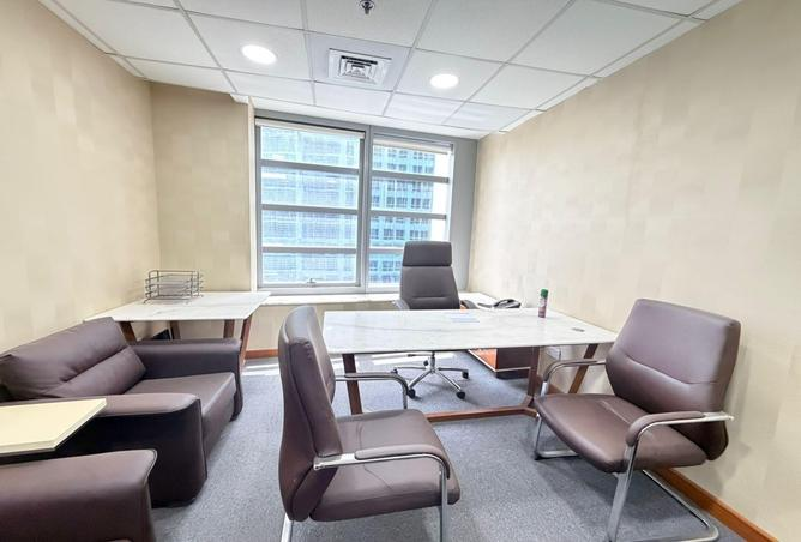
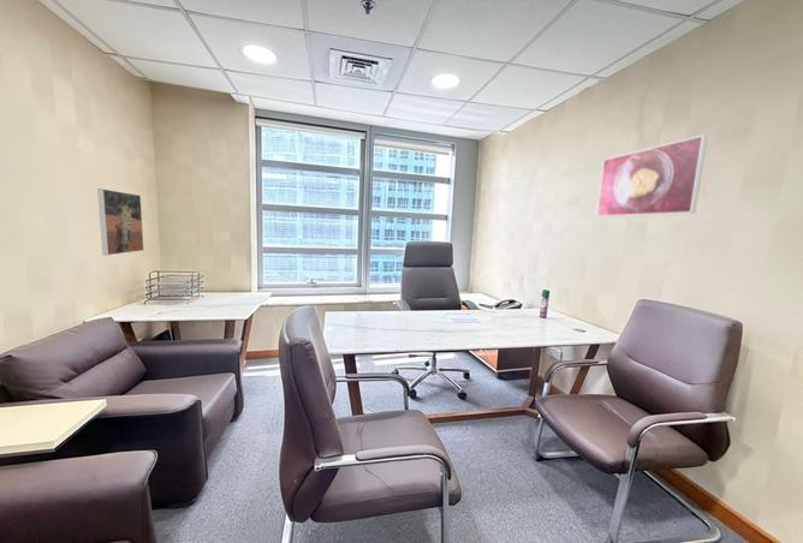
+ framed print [595,135,709,217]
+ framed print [96,187,145,256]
